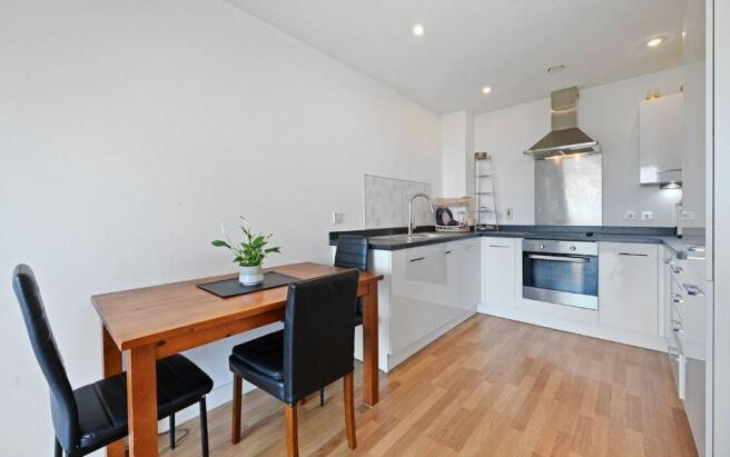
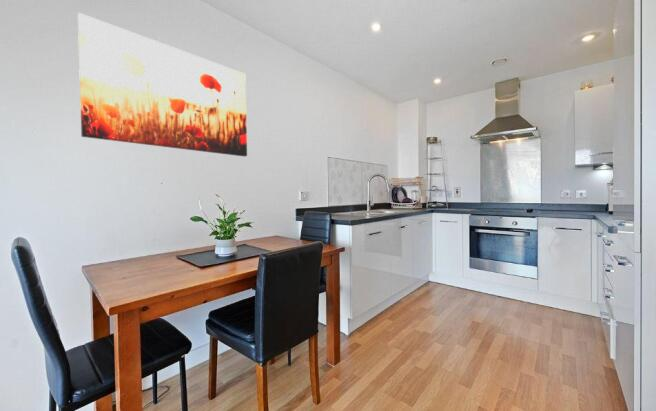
+ wall art [77,12,248,158]
